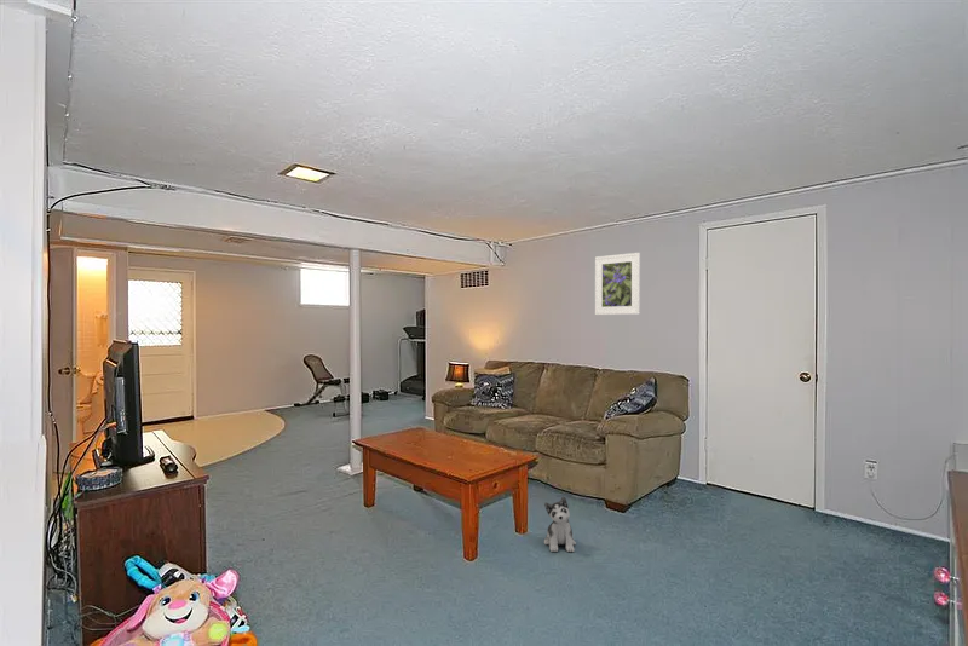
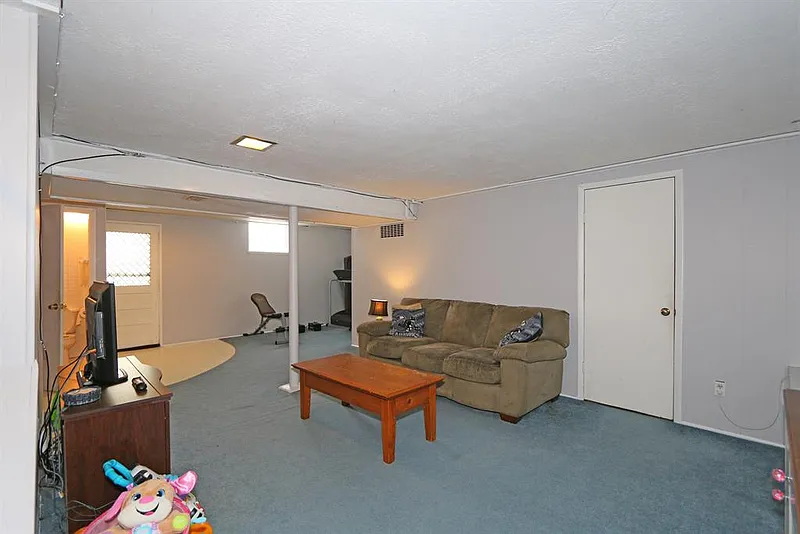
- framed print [594,252,641,316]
- plush toy [543,495,577,553]
